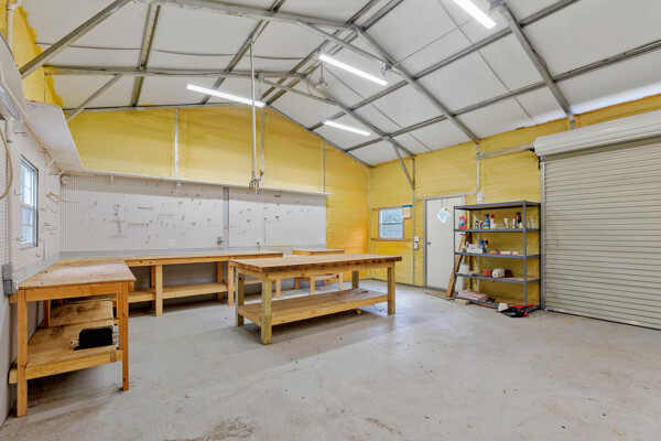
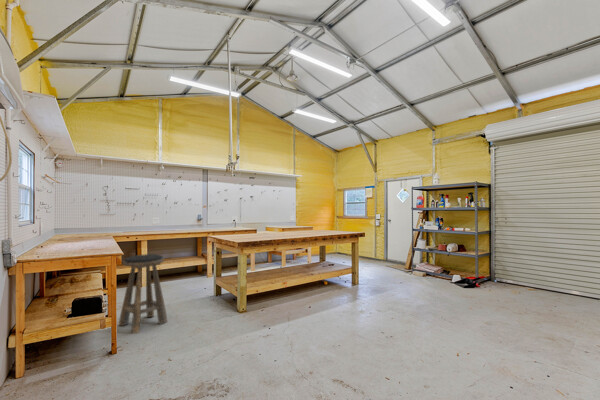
+ stool [118,253,168,335]
